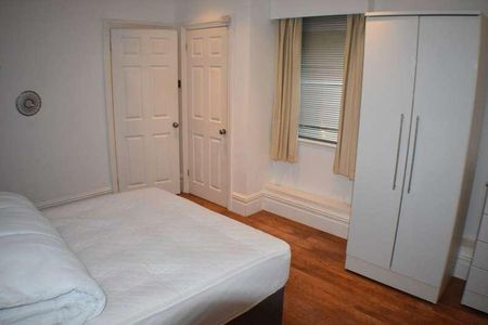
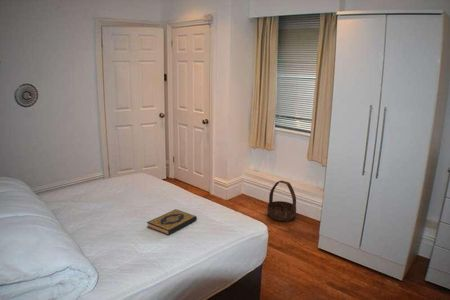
+ hardback book [146,208,198,236]
+ basket [266,179,297,222]
